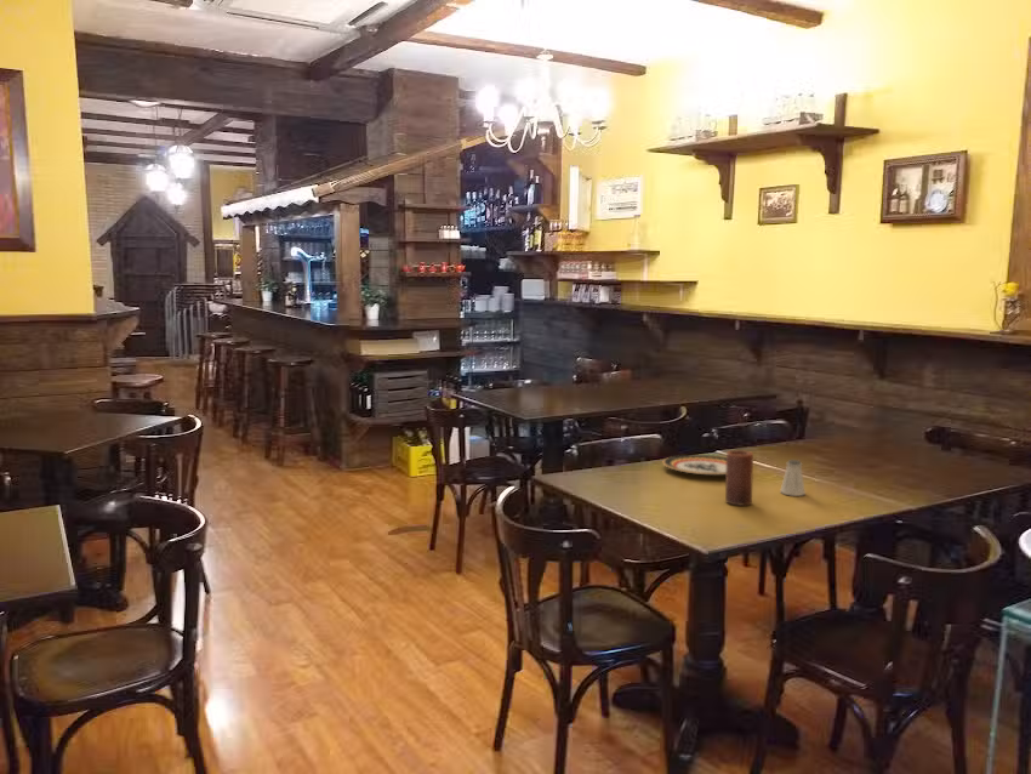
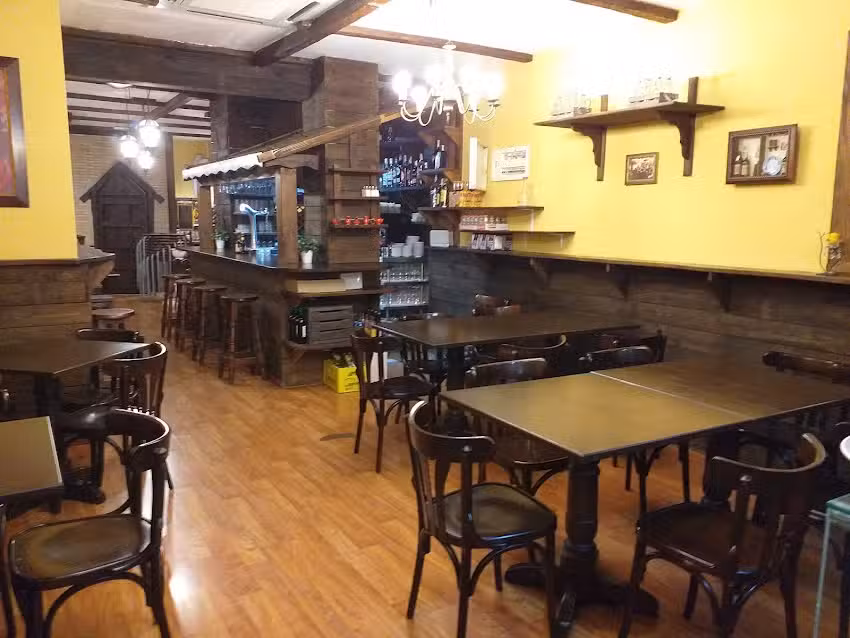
- candle [724,449,754,507]
- saltshaker [779,459,807,497]
- plate [661,454,727,476]
